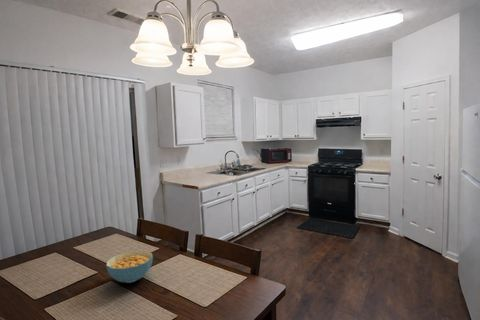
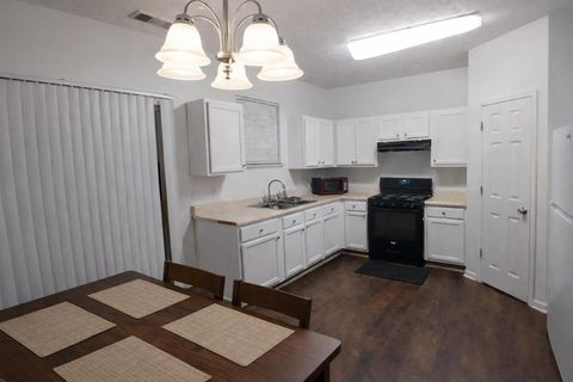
- cereal bowl [105,250,154,284]
